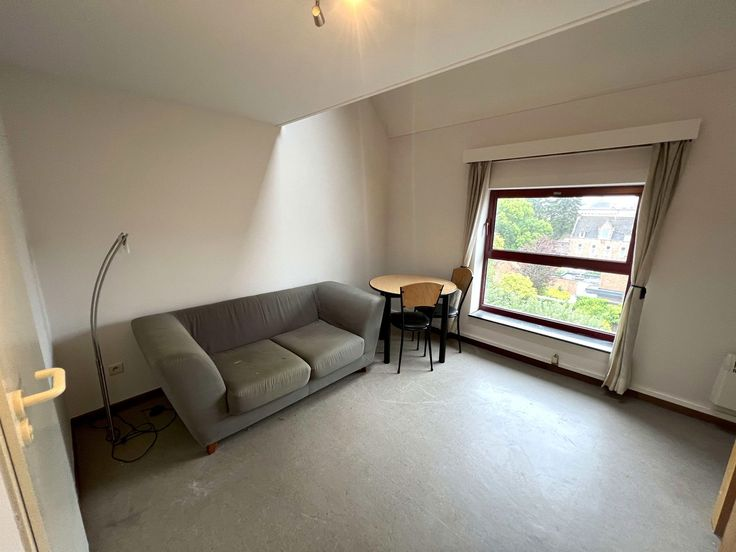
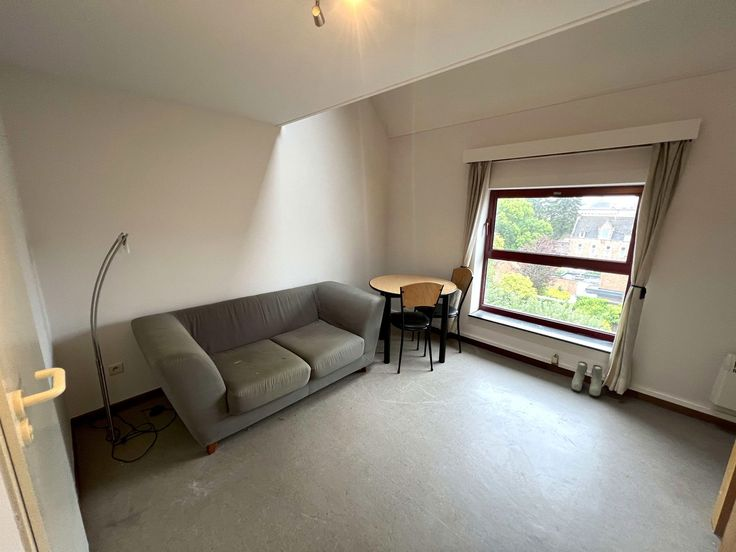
+ boots [571,360,603,397]
